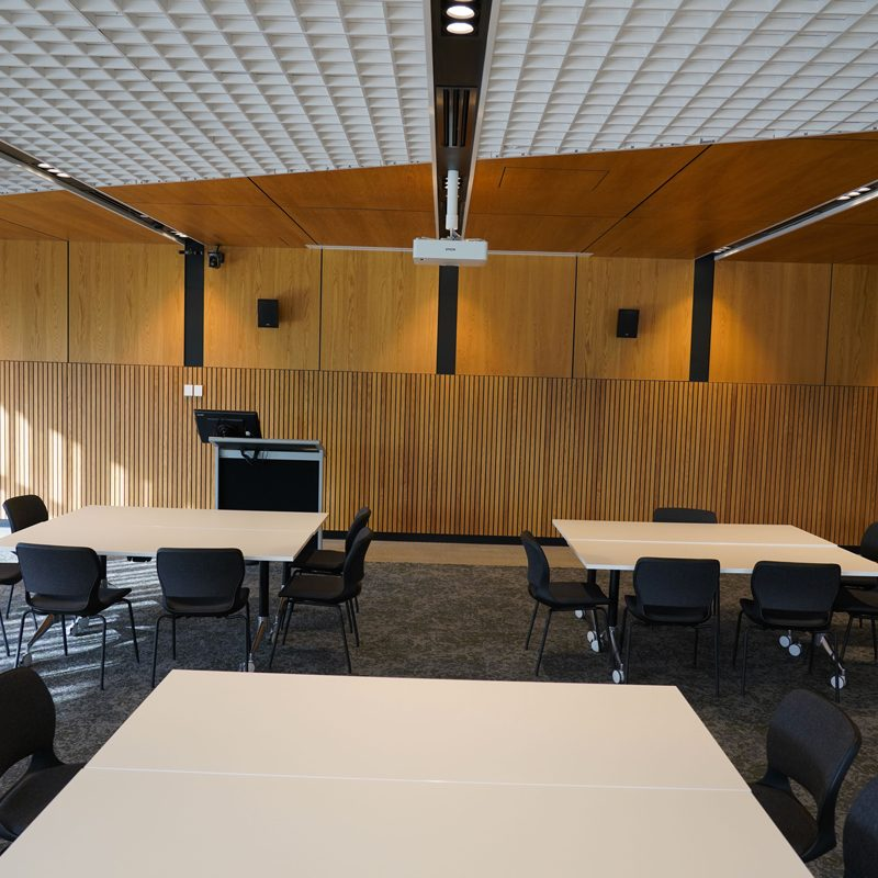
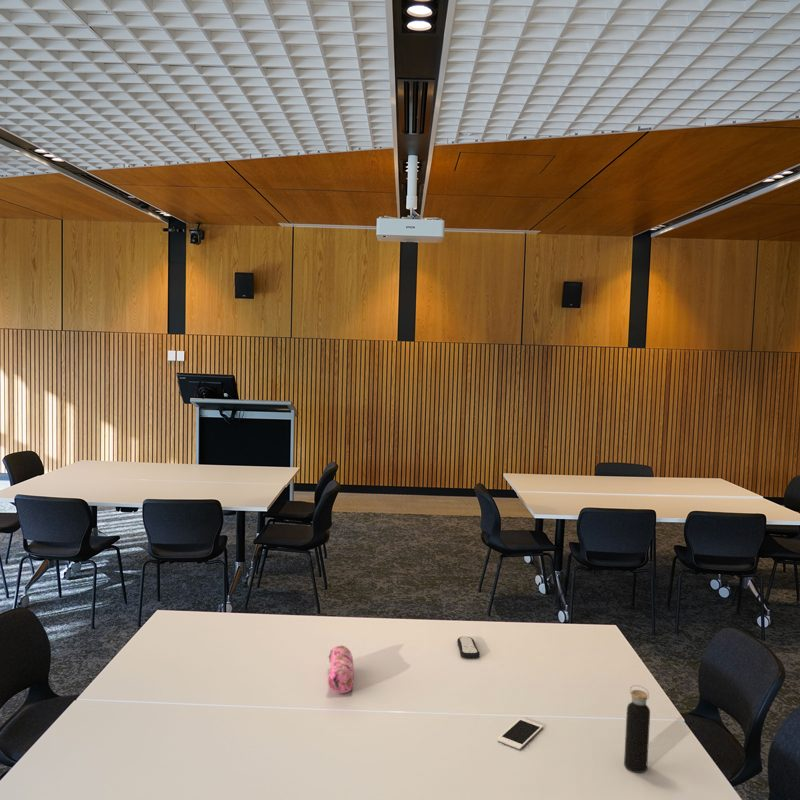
+ remote control [456,636,481,659]
+ pencil case [326,644,355,694]
+ cell phone [496,717,544,750]
+ water bottle [623,684,651,774]
